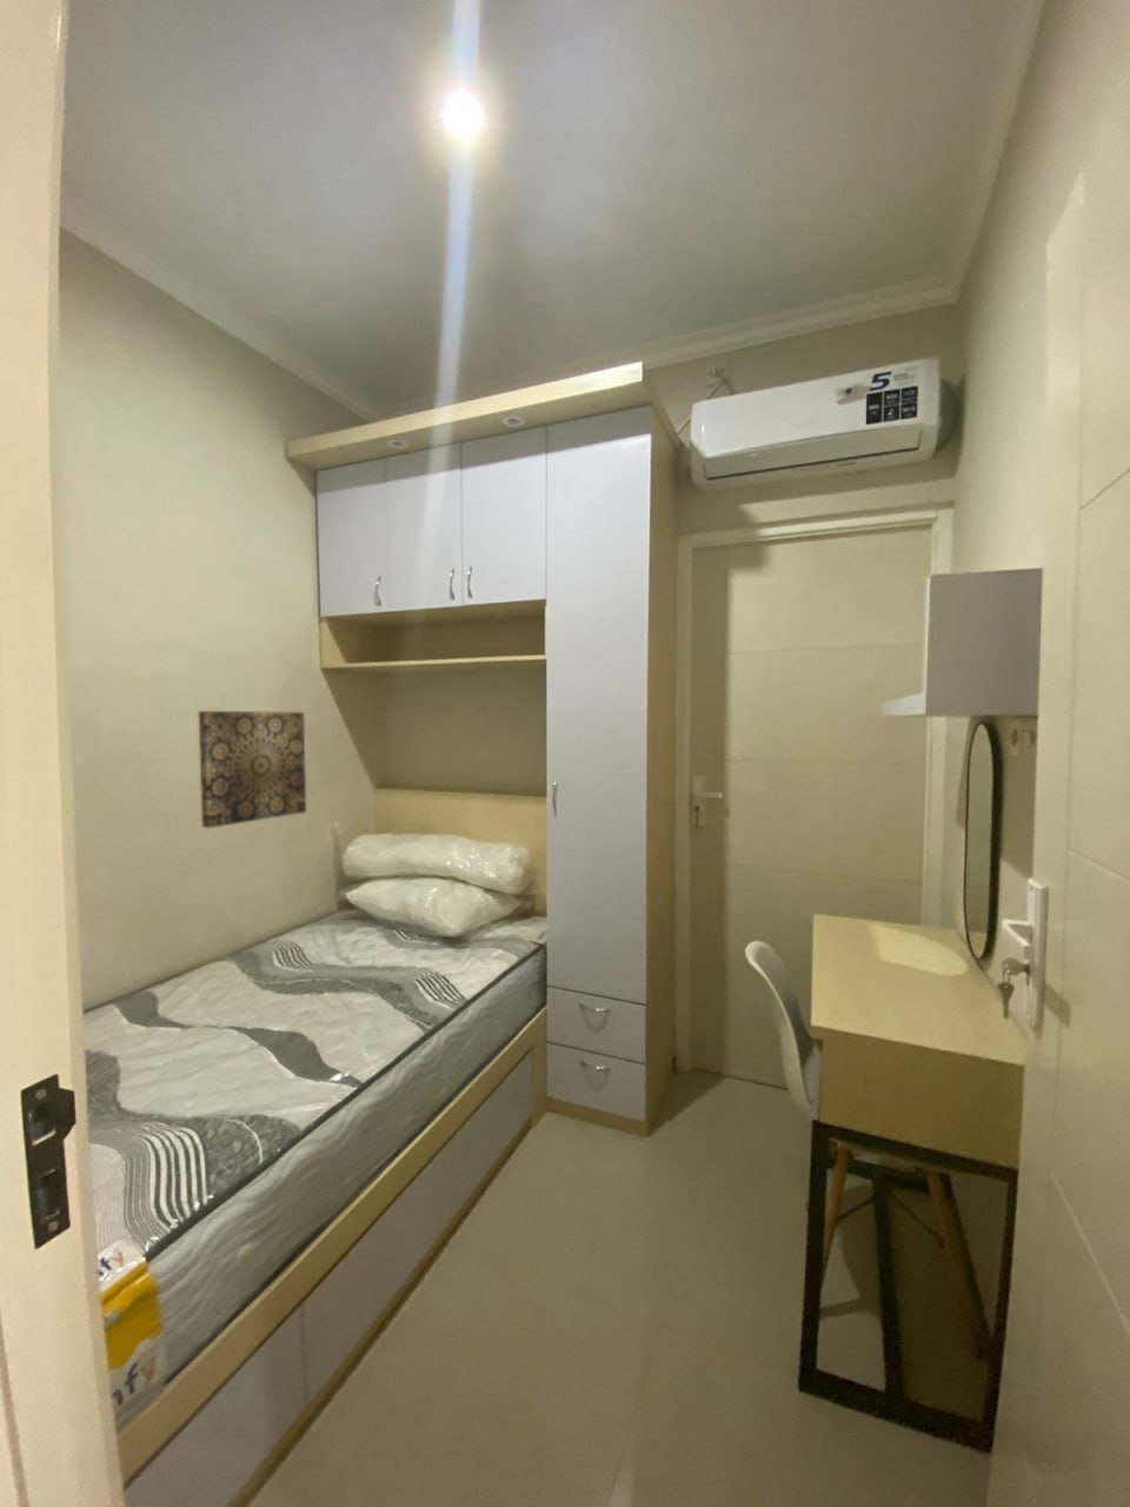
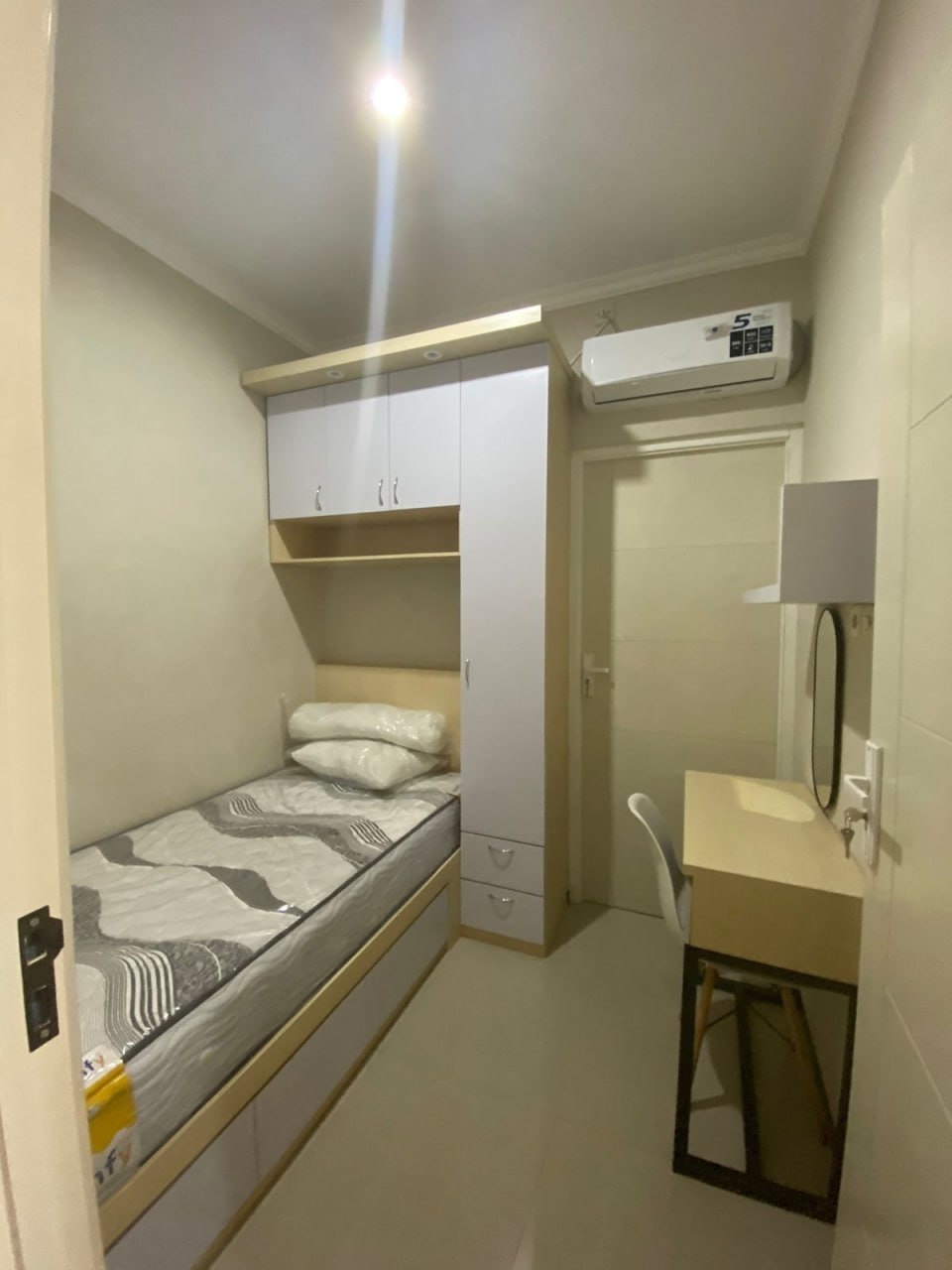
- wall art [197,710,307,829]
